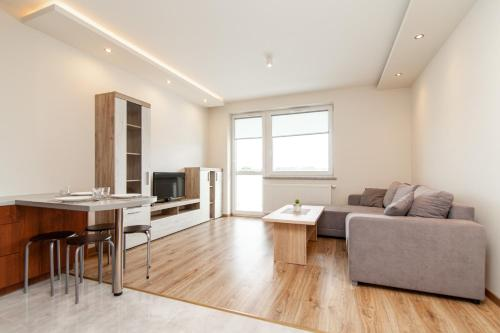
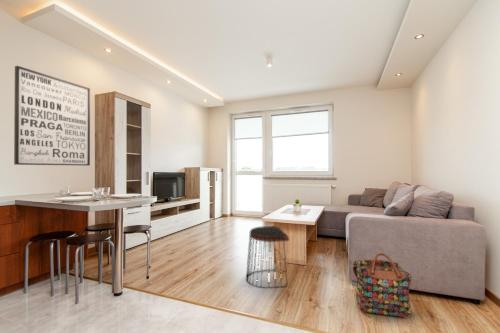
+ backpack [352,252,412,319]
+ wall art [13,65,91,167]
+ stool [245,225,290,289]
